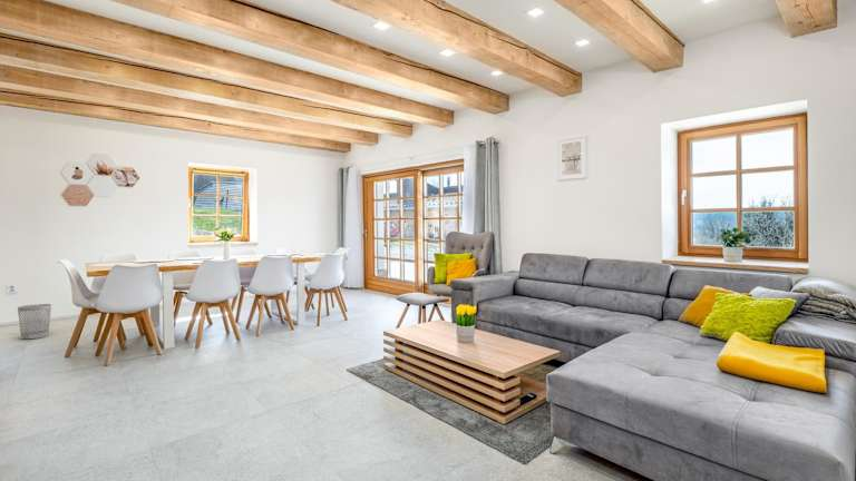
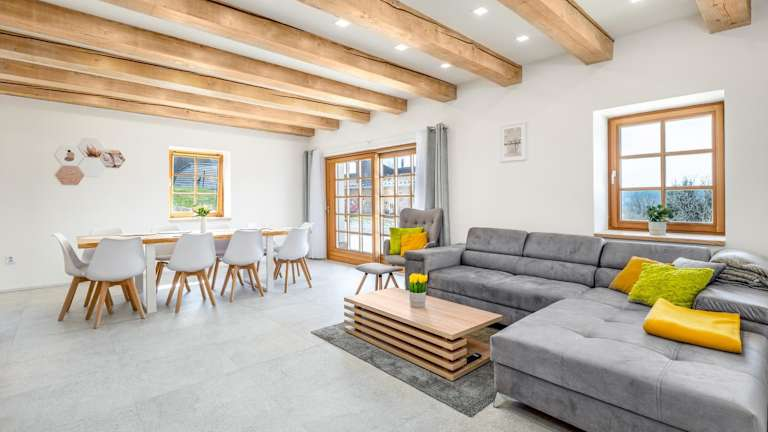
- wastebasket [17,303,52,340]
